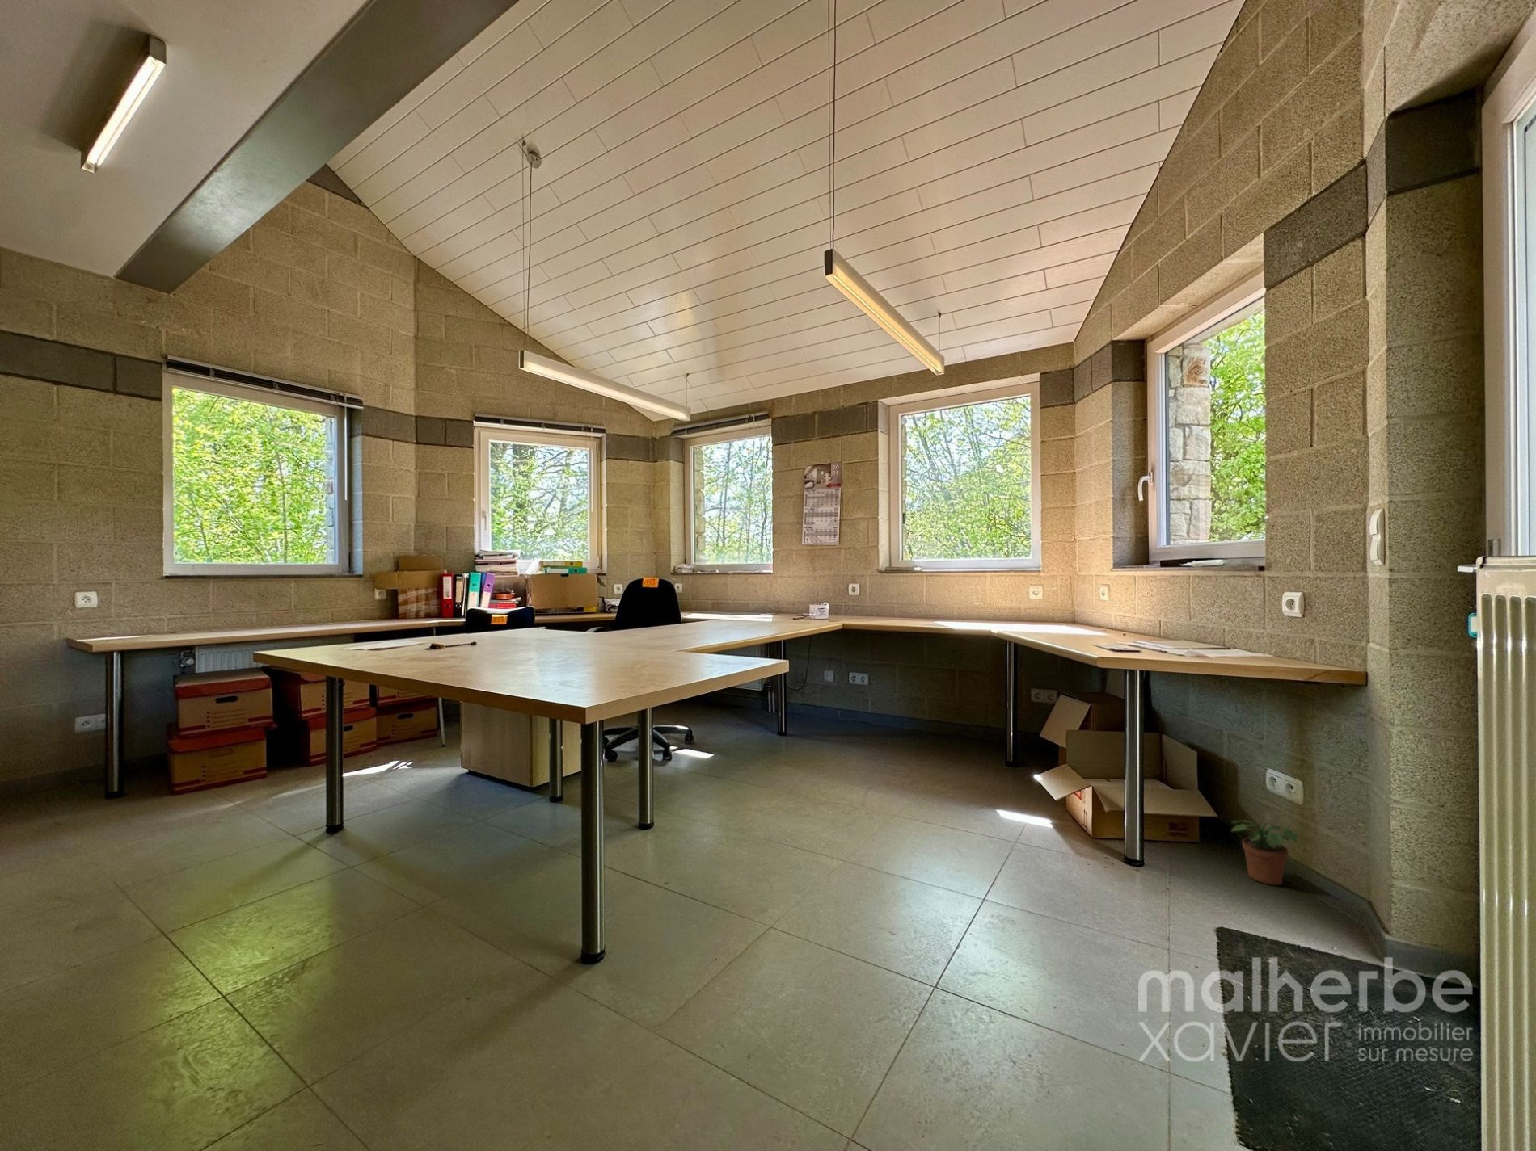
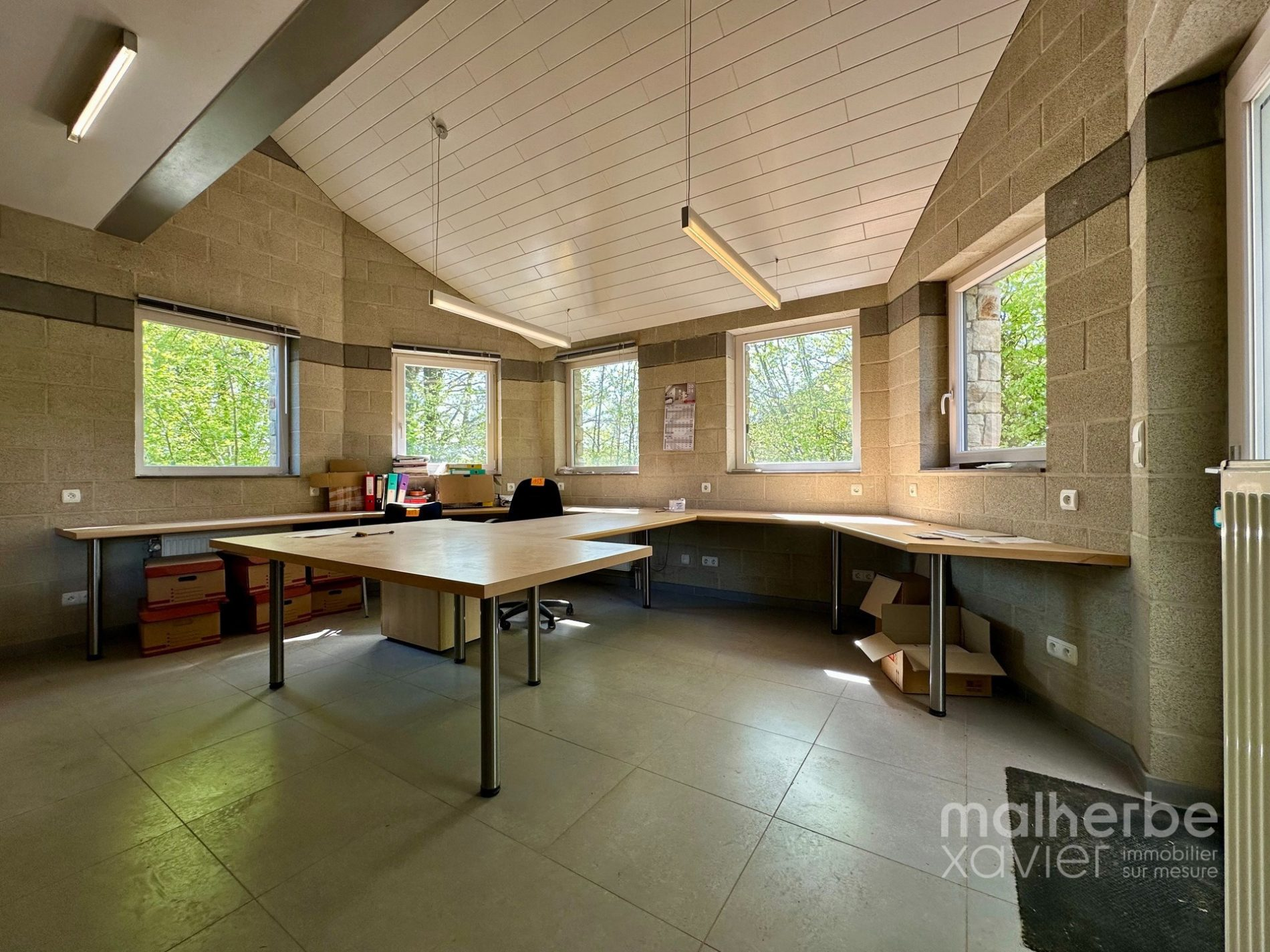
- potted plant [1230,819,1300,886]
